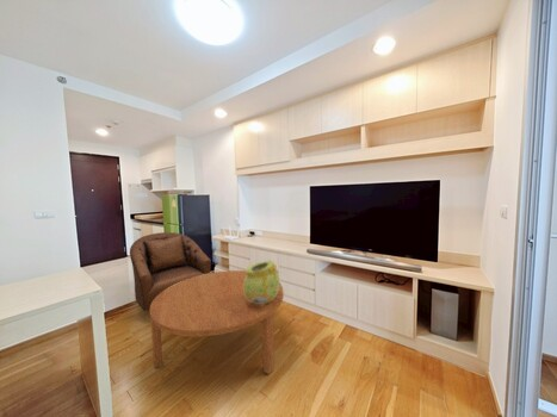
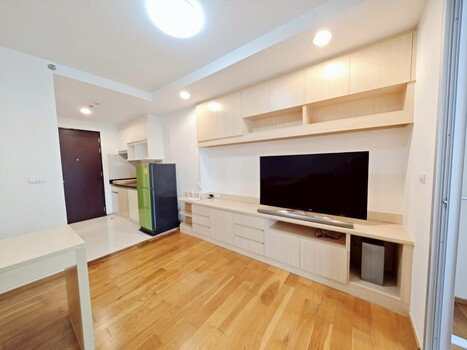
- armchair [129,231,212,323]
- decorative container [243,260,280,304]
- coffee table [149,269,285,375]
